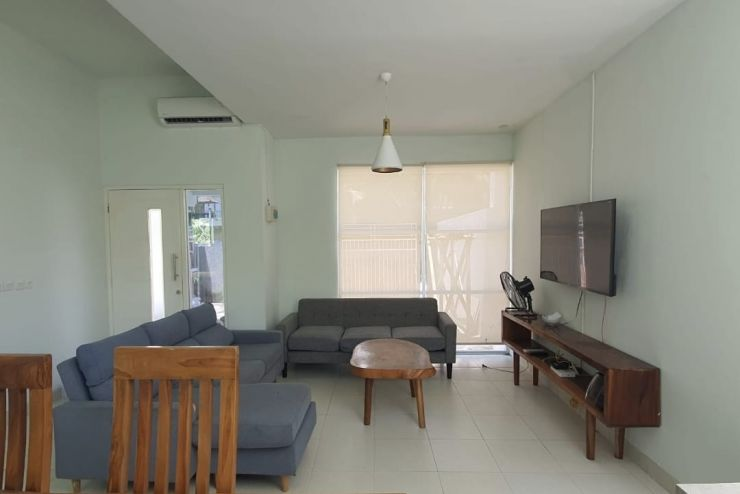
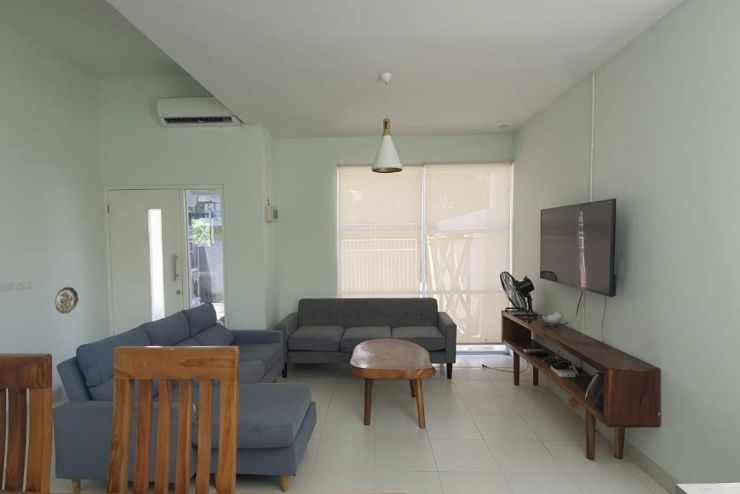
+ decorative plate [54,286,79,315]
